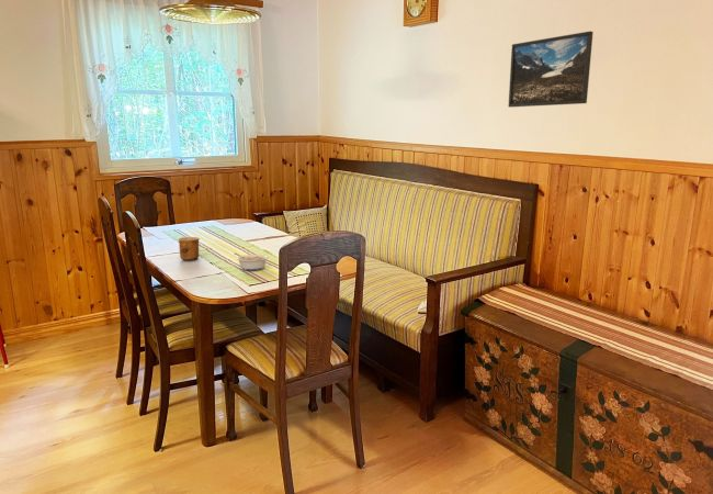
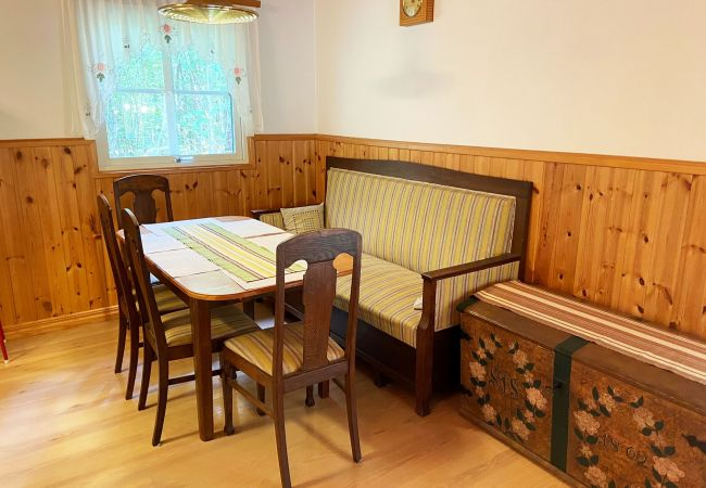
- legume [234,251,270,271]
- cup [178,236,201,261]
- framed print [507,31,595,109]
